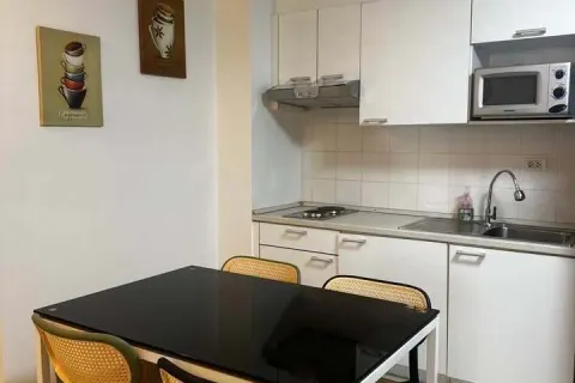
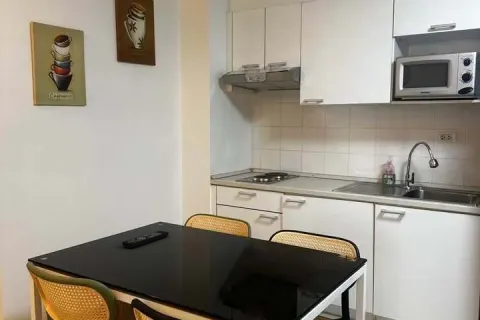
+ remote control [121,230,170,249]
